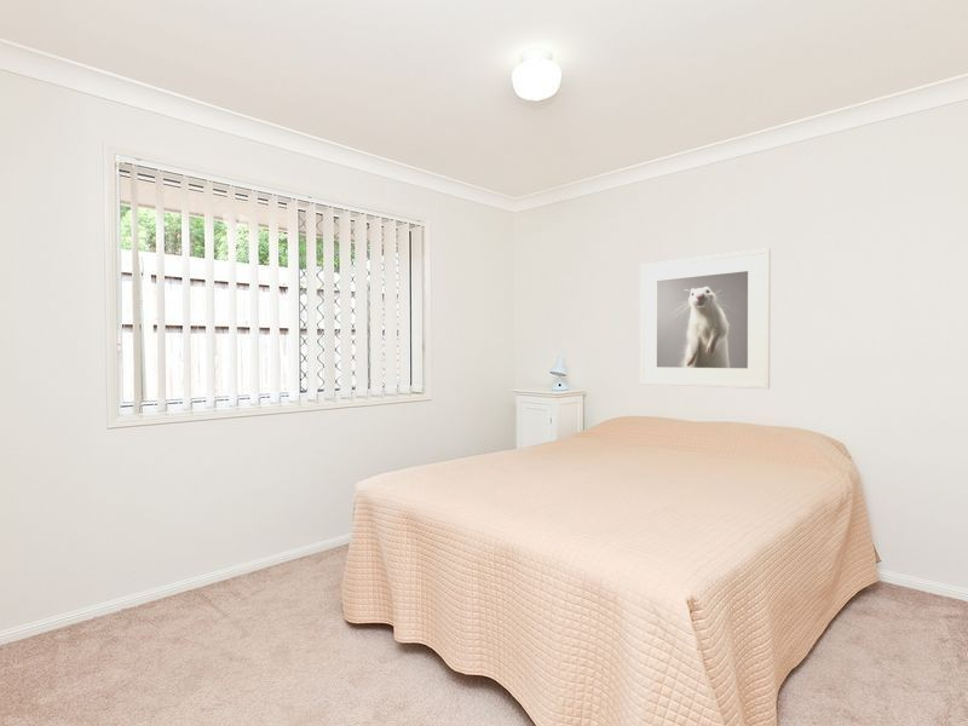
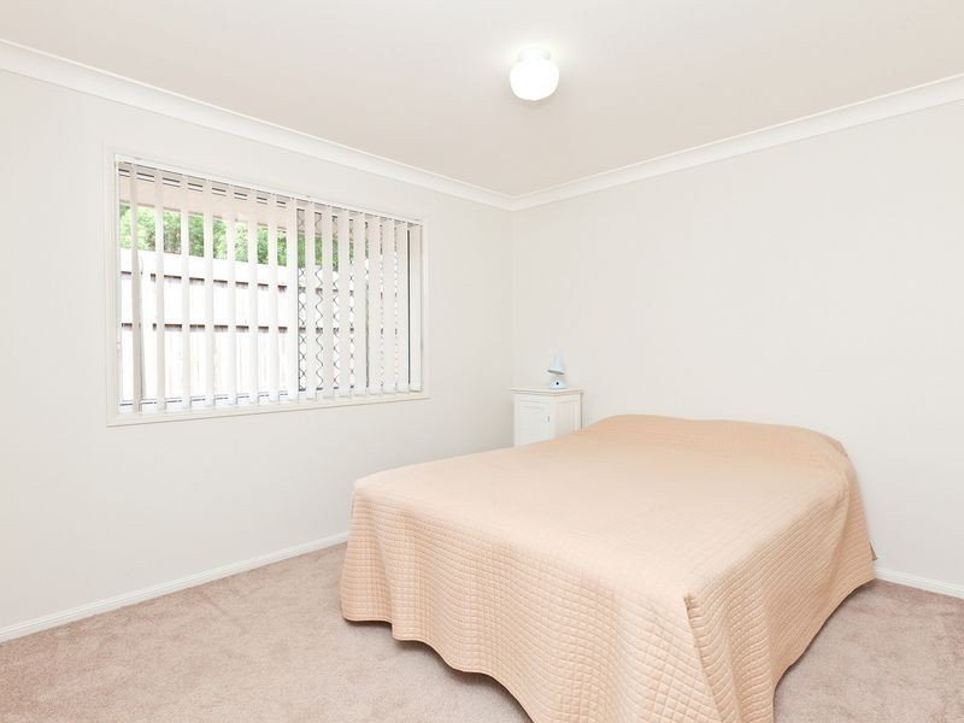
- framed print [639,247,772,390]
